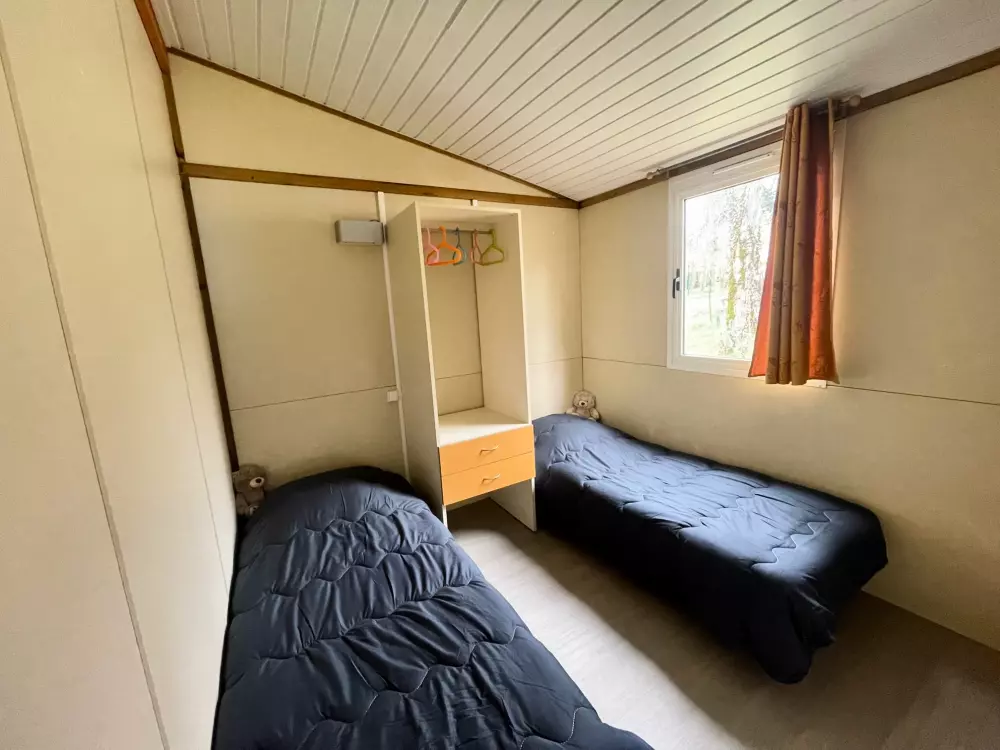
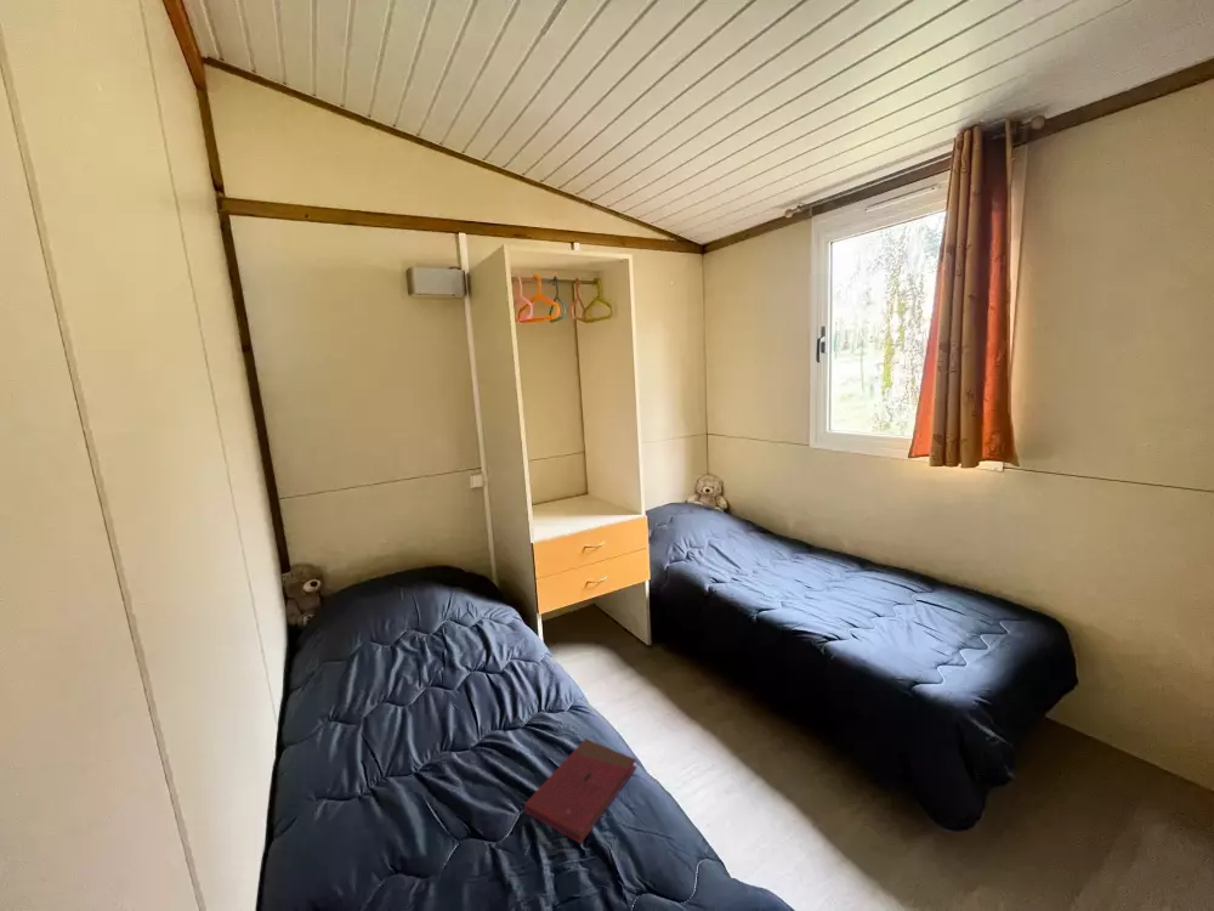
+ book [523,737,637,844]
